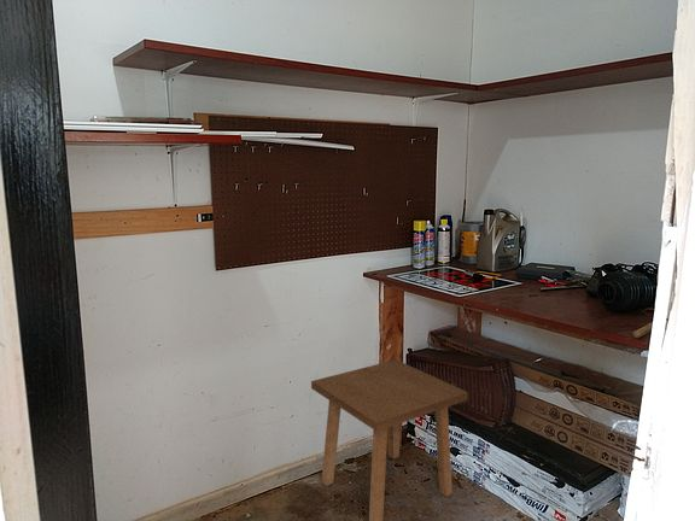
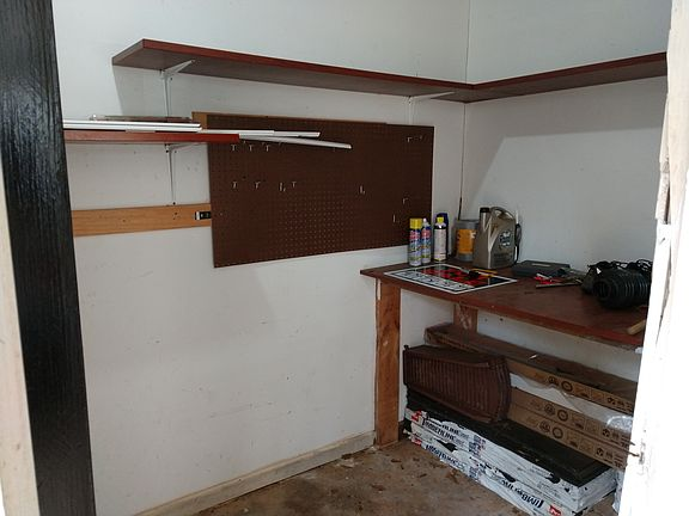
- stool [310,358,469,521]
